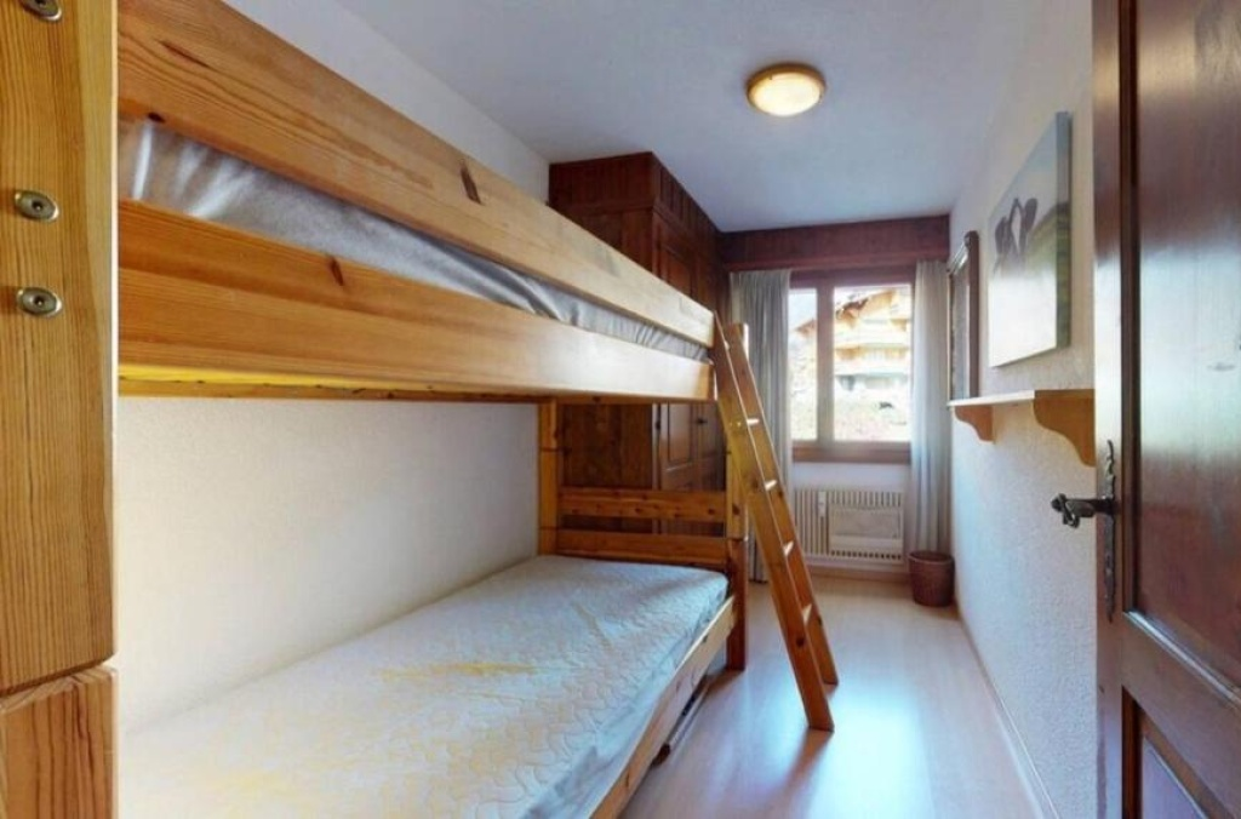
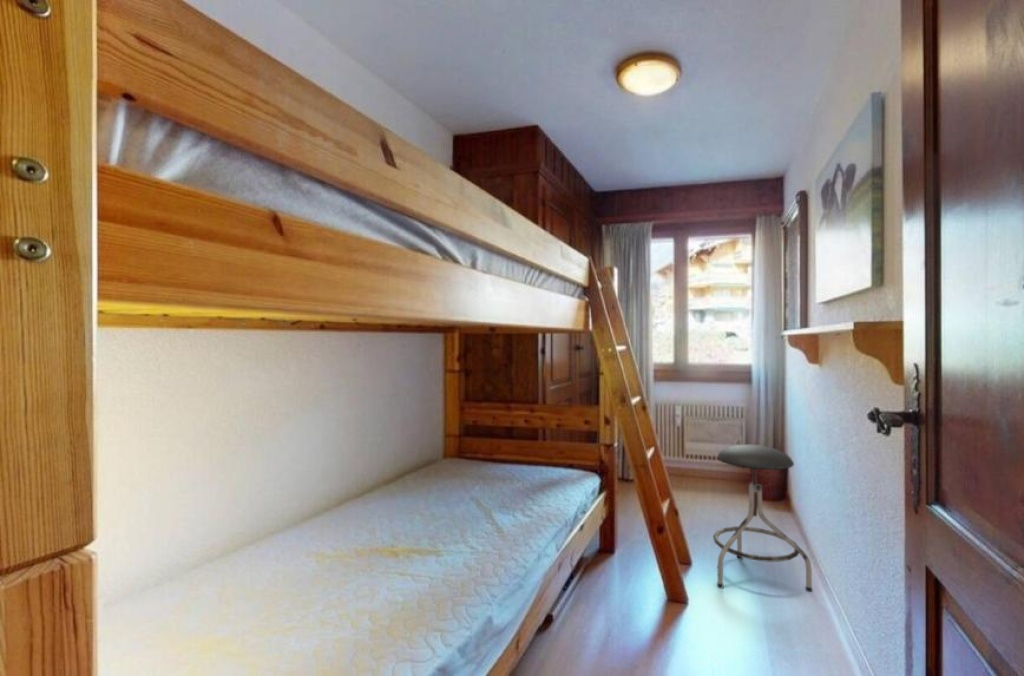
+ stool [712,444,814,593]
